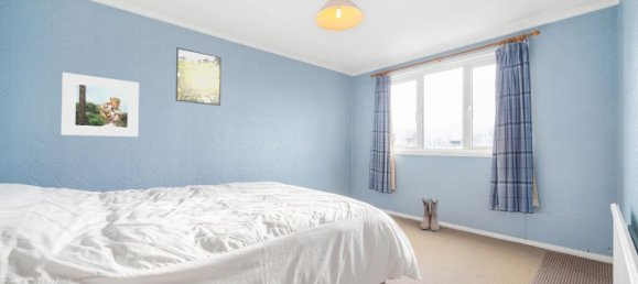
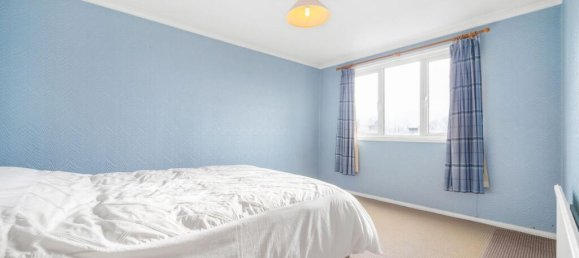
- boots [420,197,441,232]
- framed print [61,72,140,138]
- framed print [174,46,223,107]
